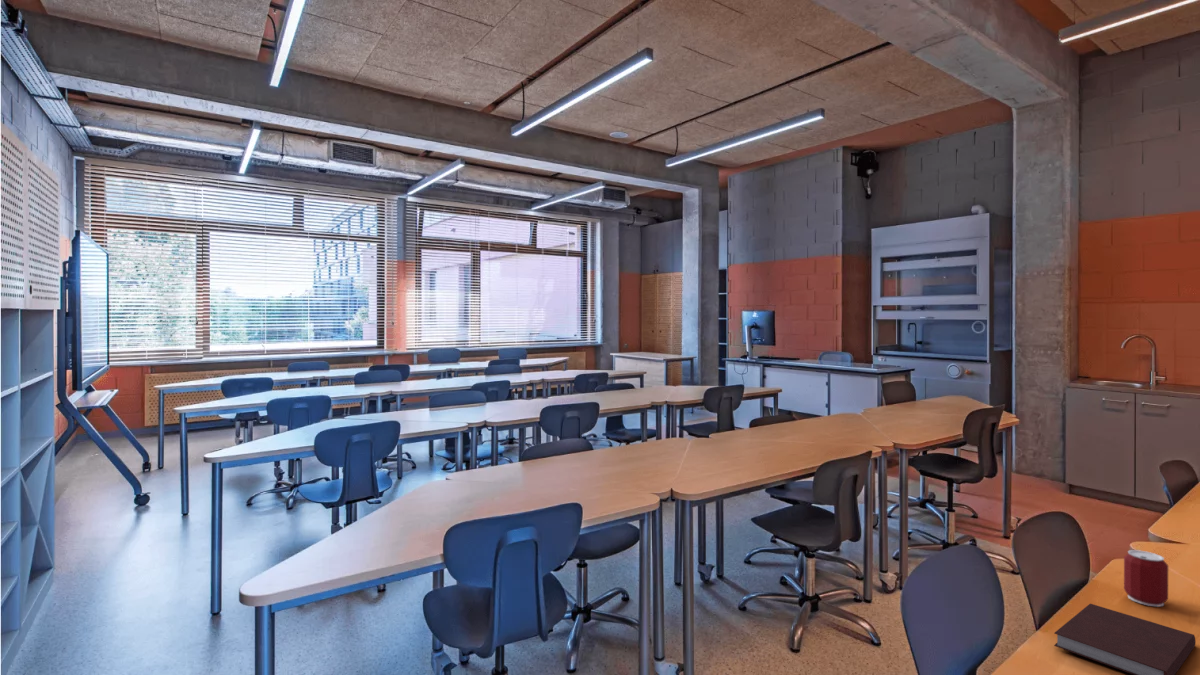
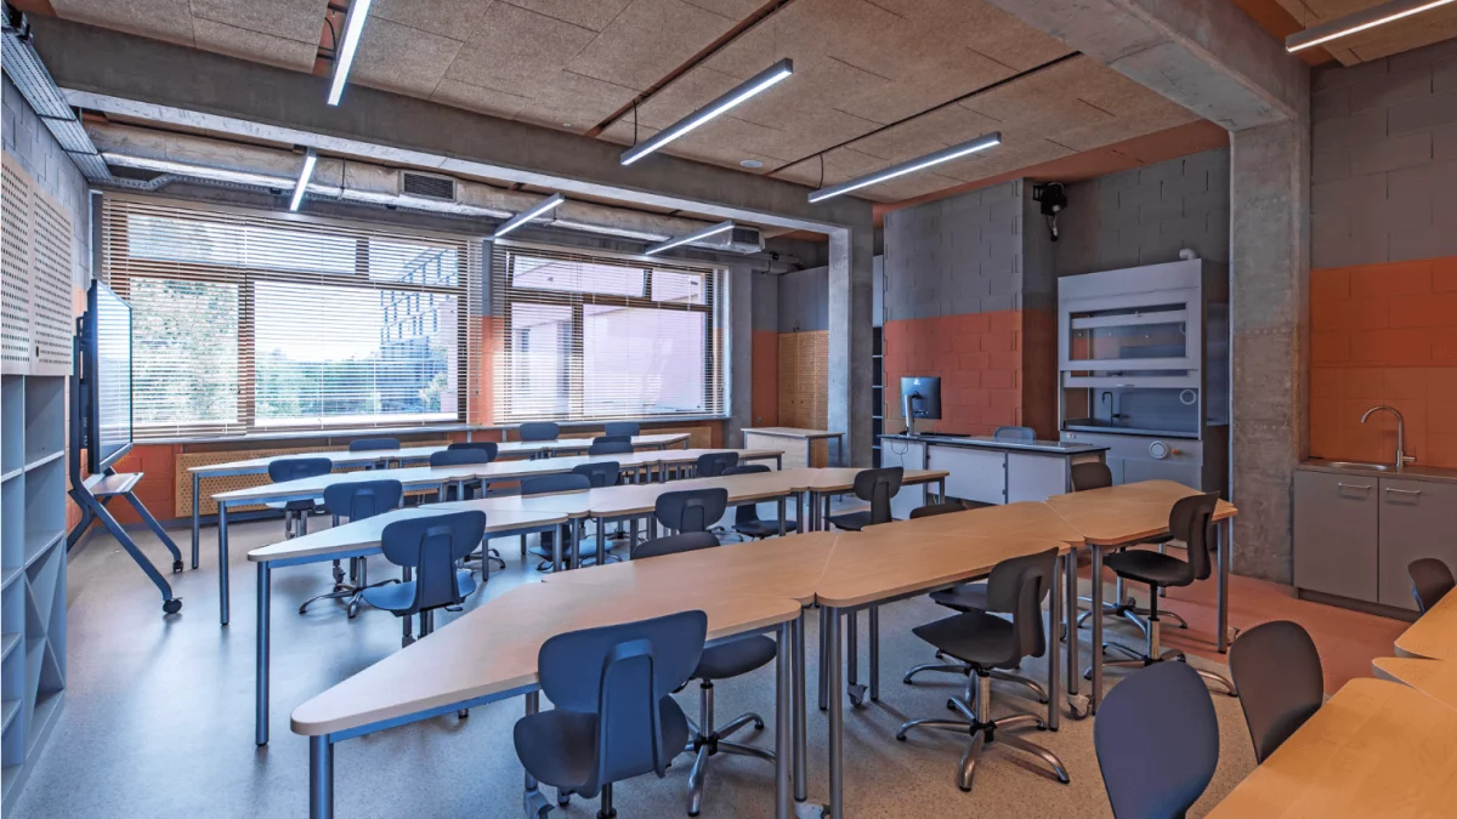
- notebook [1053,603,1197,675]
- can [1123,549,1169,607]
